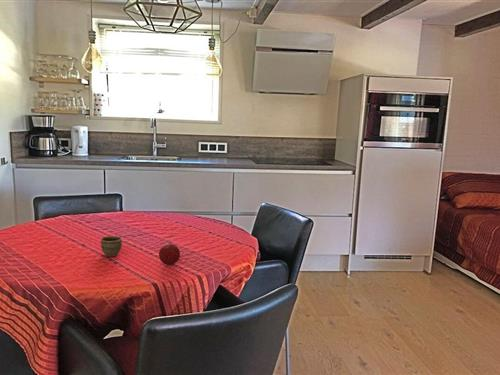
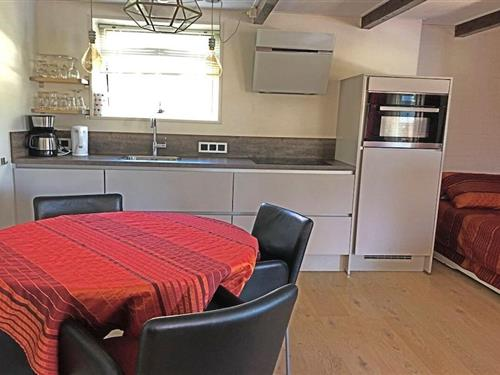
- fruit [158,232,181,266]
- cup [100,235,123,258]
